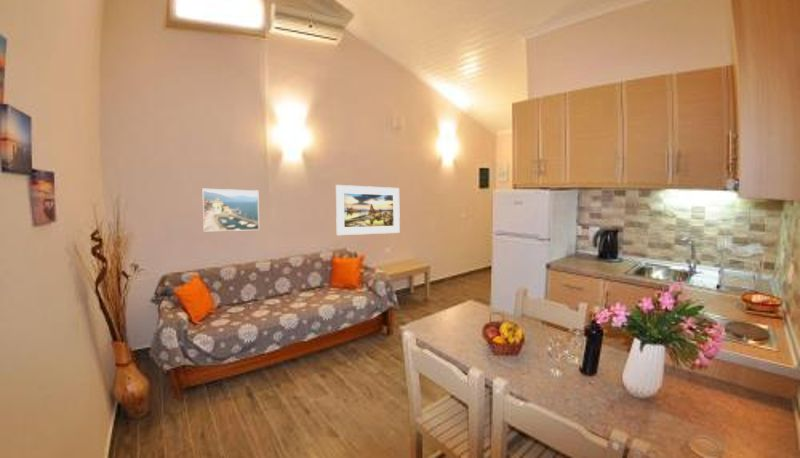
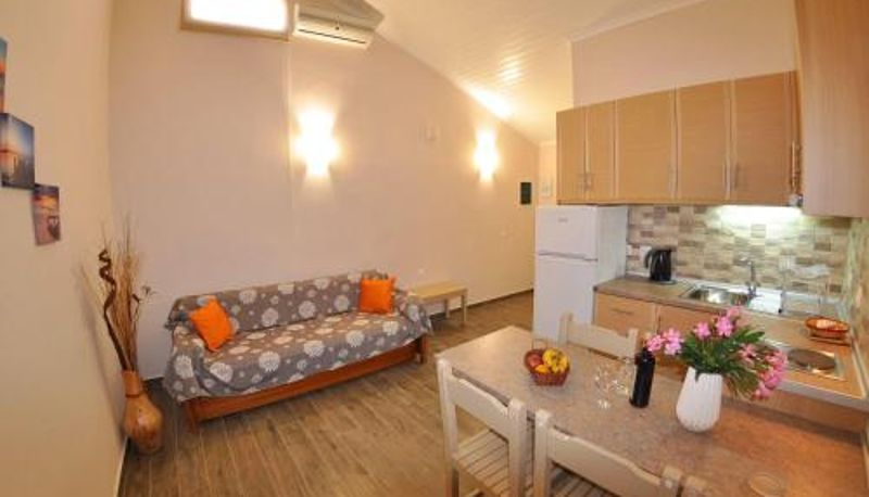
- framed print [335,184,401,236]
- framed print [201,188,260,232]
